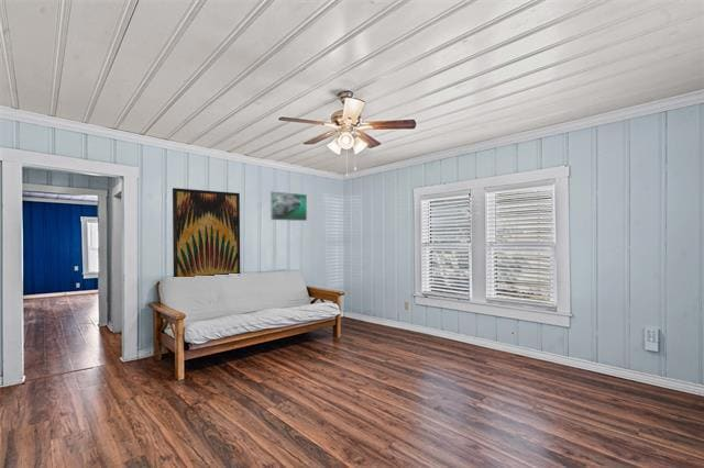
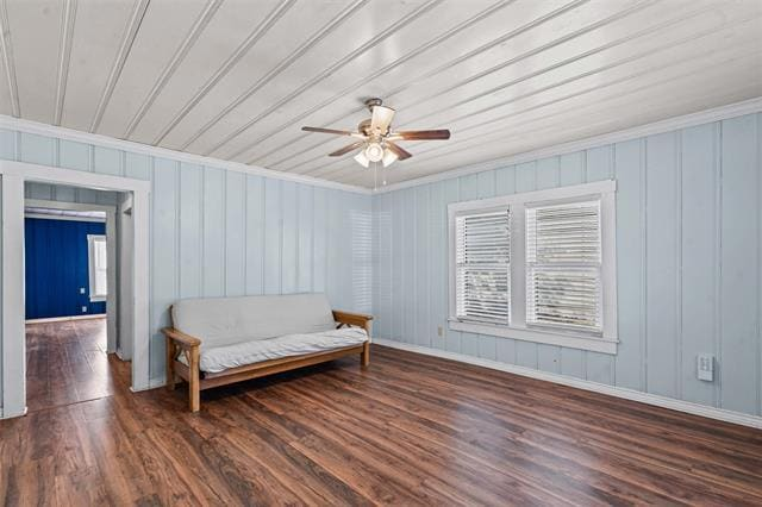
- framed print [270,190,308,222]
- wall art [172,187,241,278]
